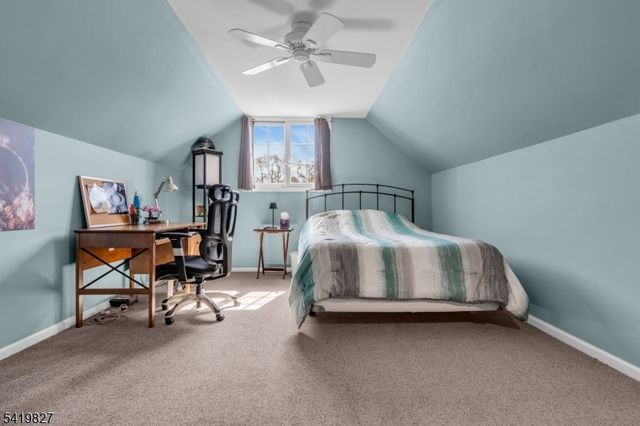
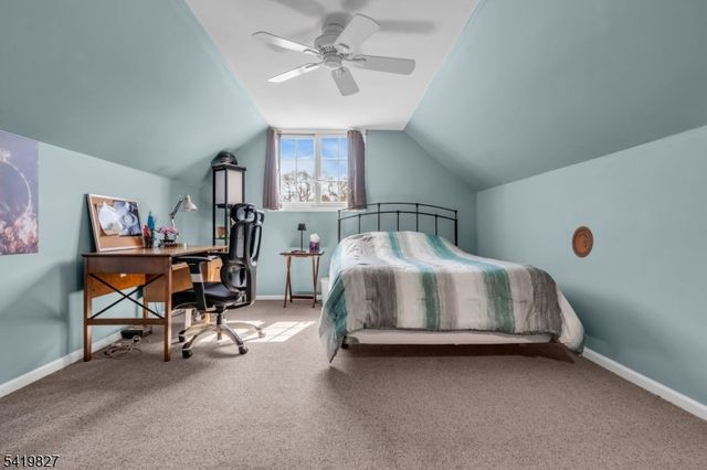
+ decorative plate [571,225,594,259]
